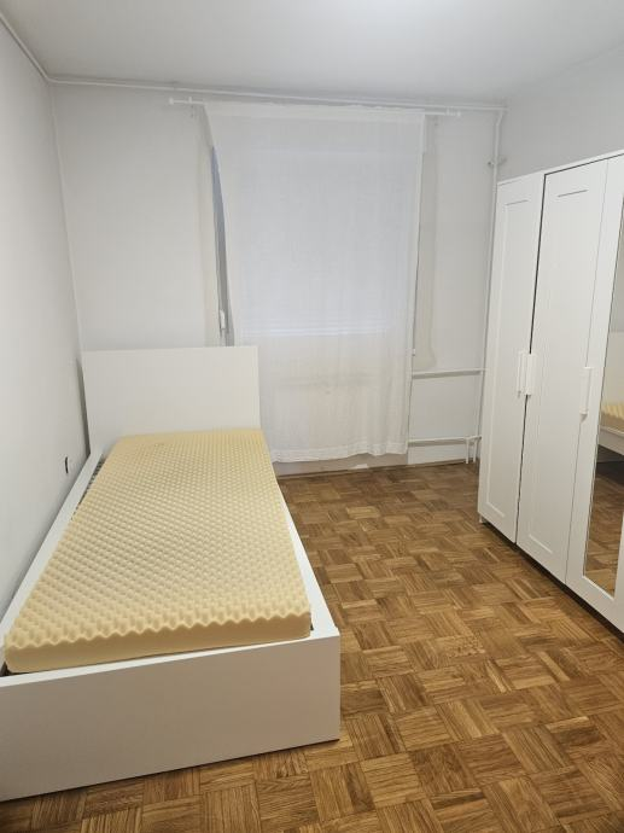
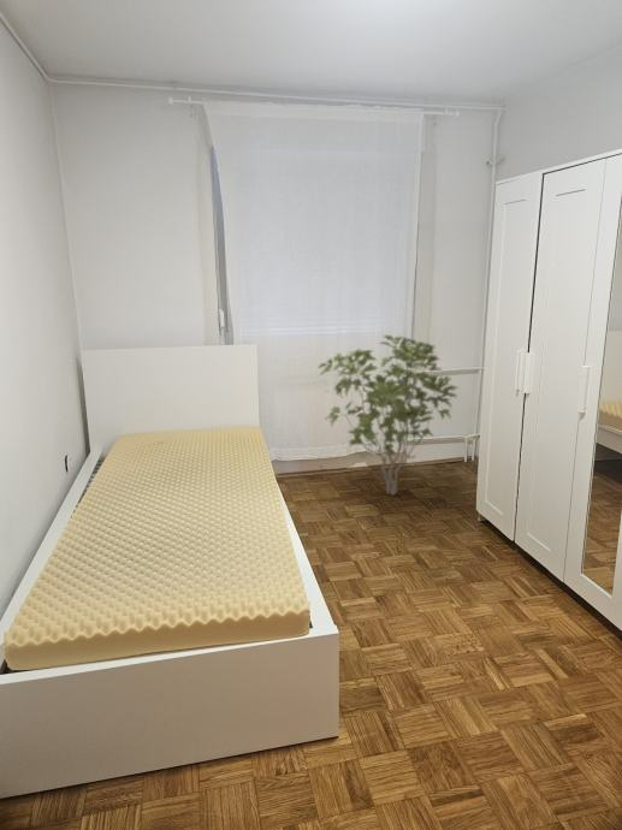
+ shrub [316,334,458,497]
